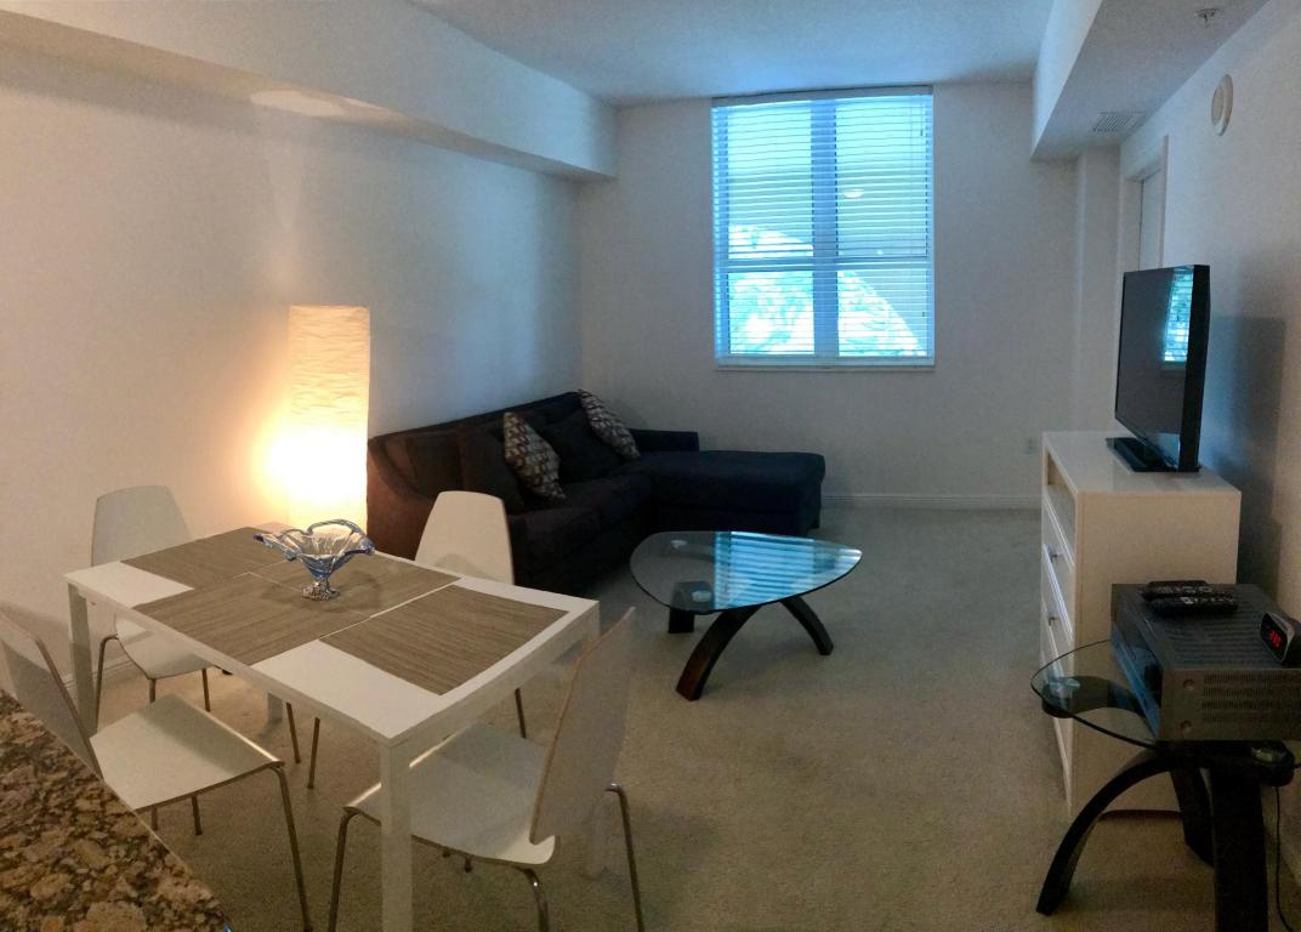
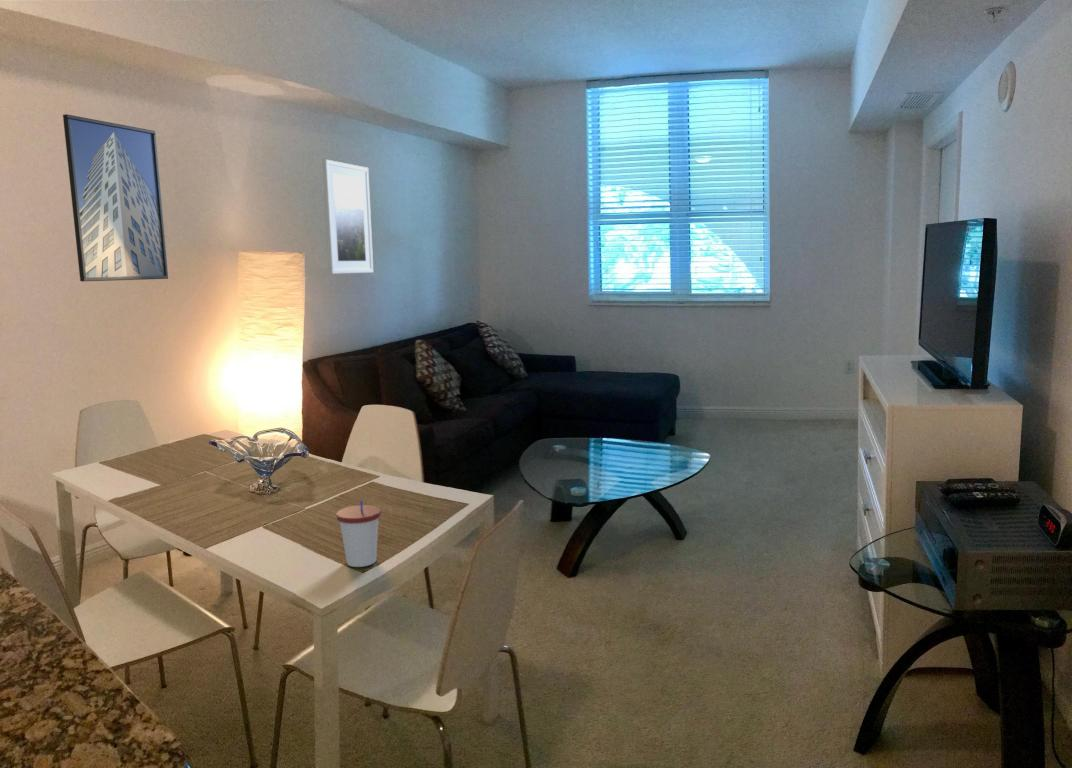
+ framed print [62,113,169,282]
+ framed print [322,158,374,275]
+ cup [336,499,382,568]
